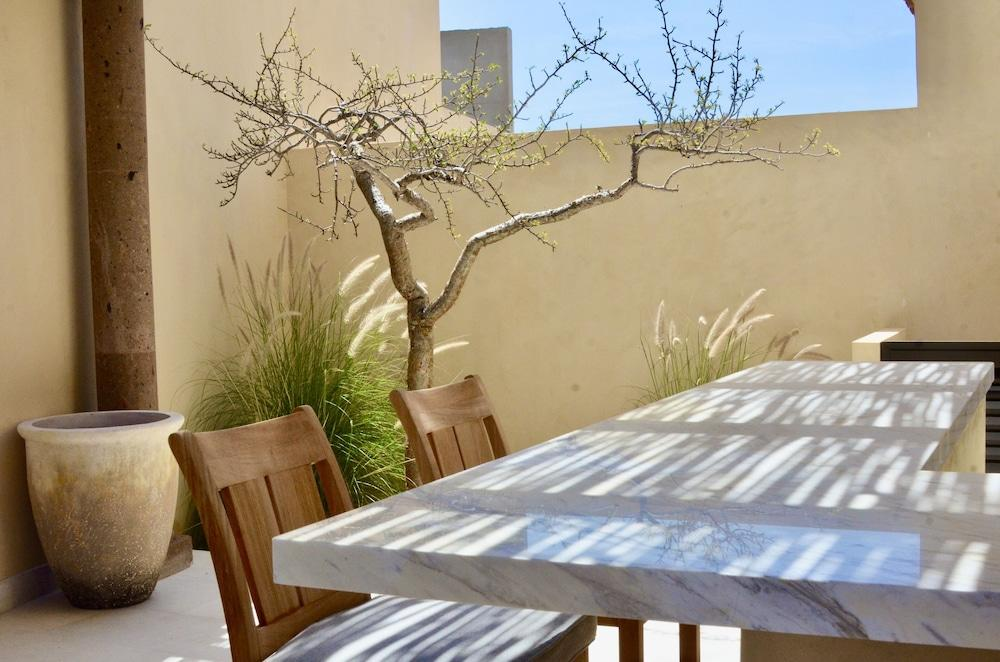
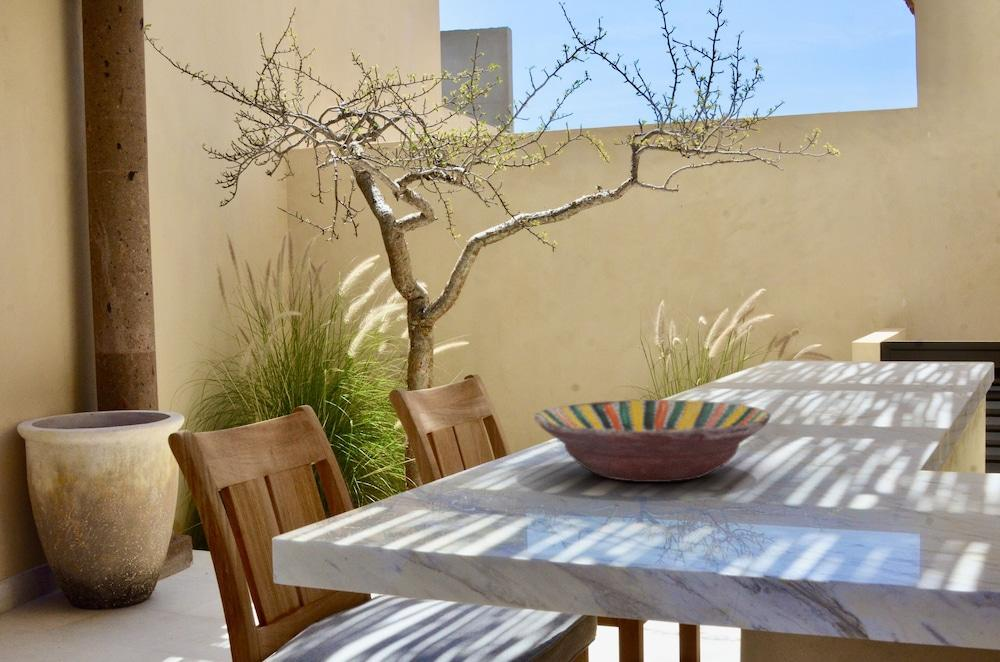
+ serving bowl [533,399,772,483]
